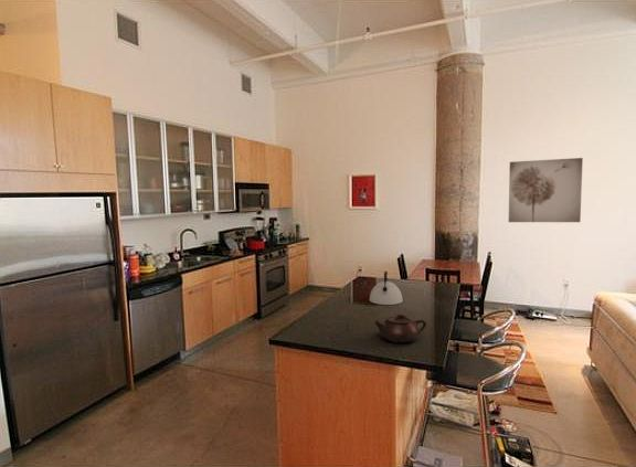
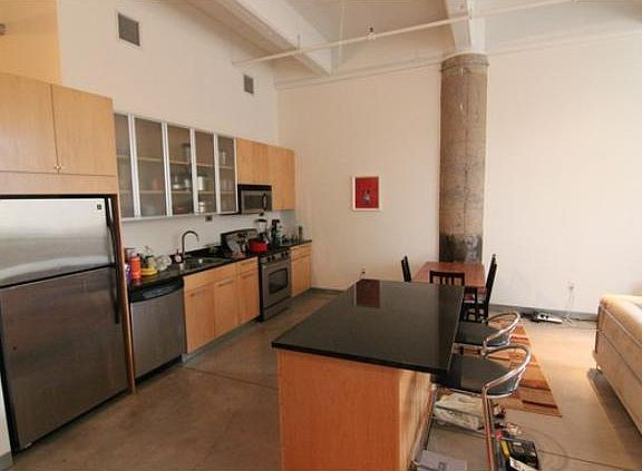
- kettle [369,270,404,306]
- wall art [508,157,584,223]
- teapot [373,314,427,343]
